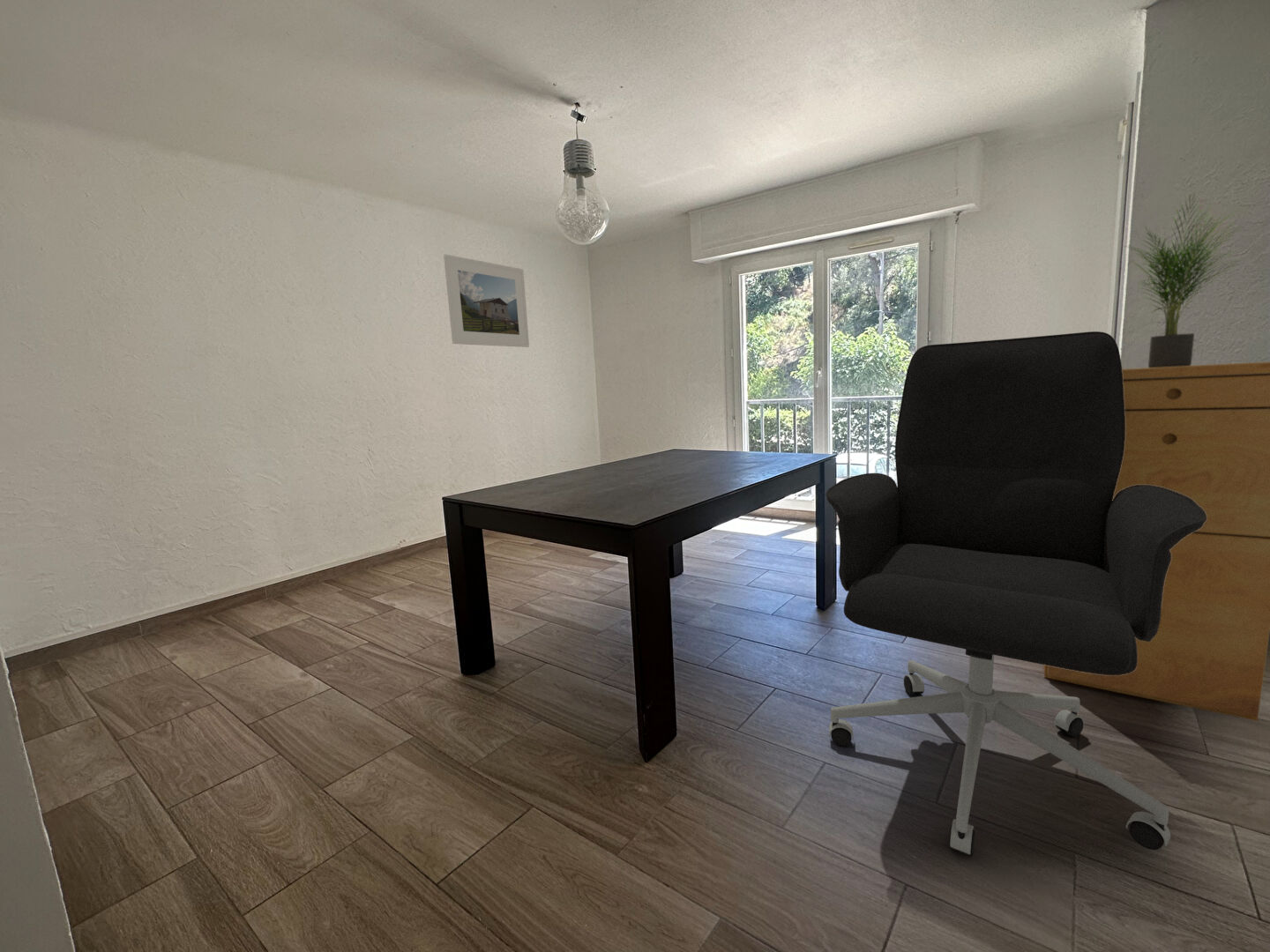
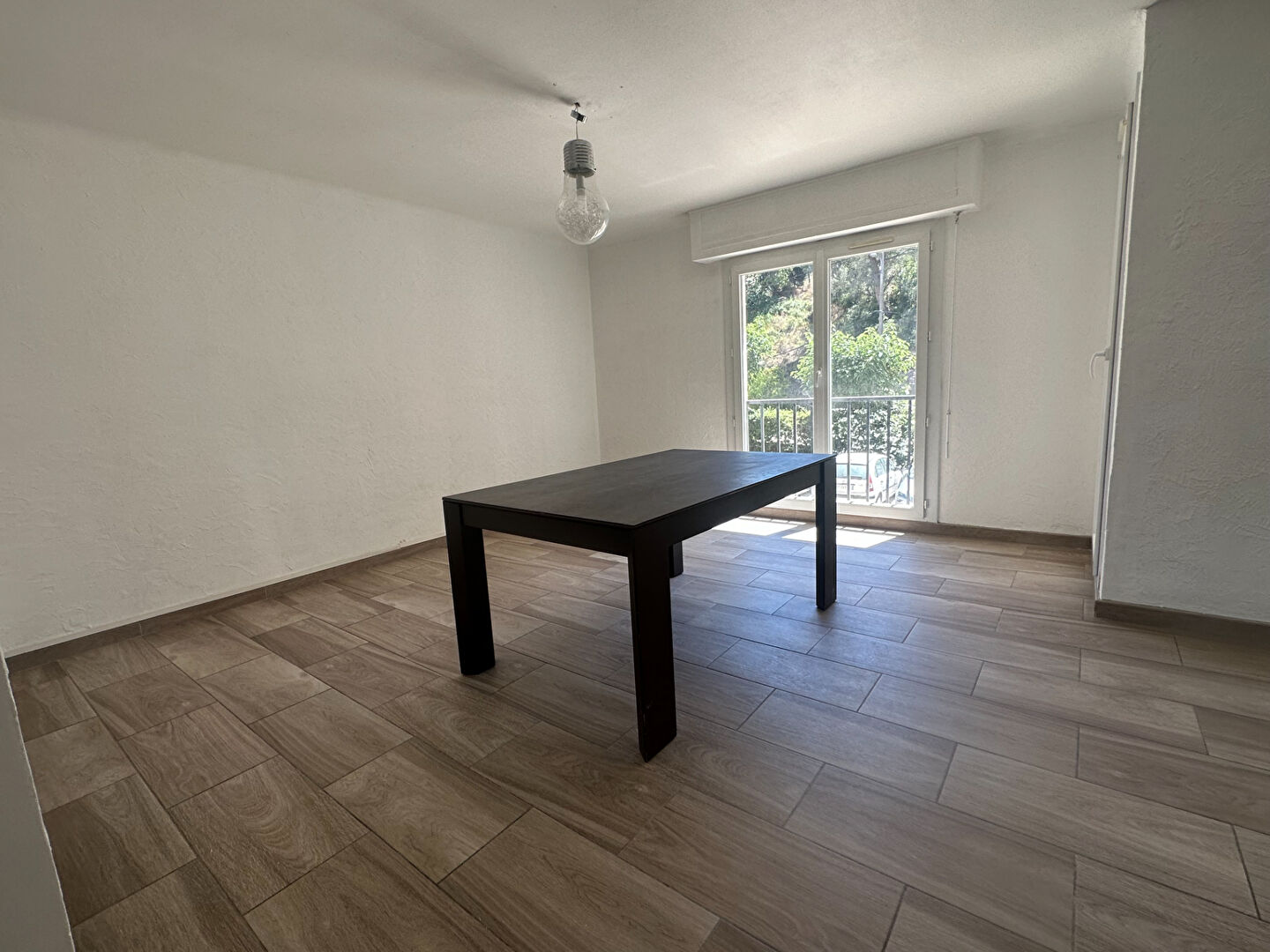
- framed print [443,254,530,348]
- office chair [826,331,1207,858]
- potted plant [1124,191,1247,368]
- filing cabinet [1042,361,1270,722]
